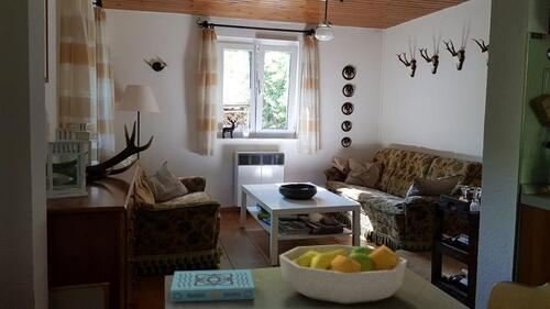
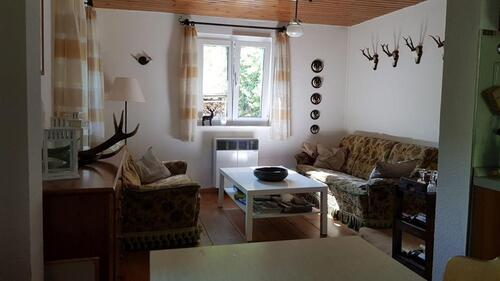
- fruit bowl [278,243,408,305]
- book [169,268,256,304]
